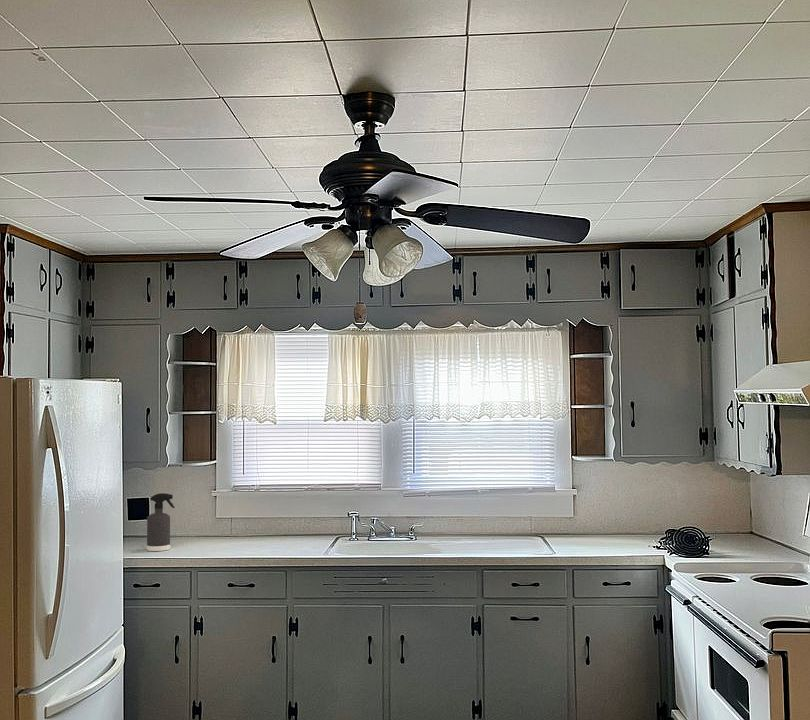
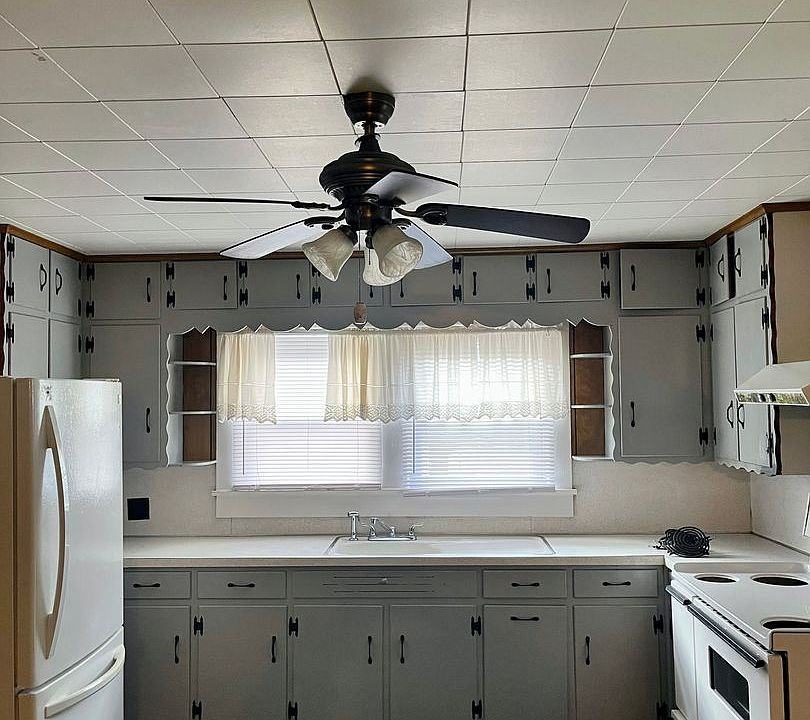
- spray bottle [145,492,176,552]
